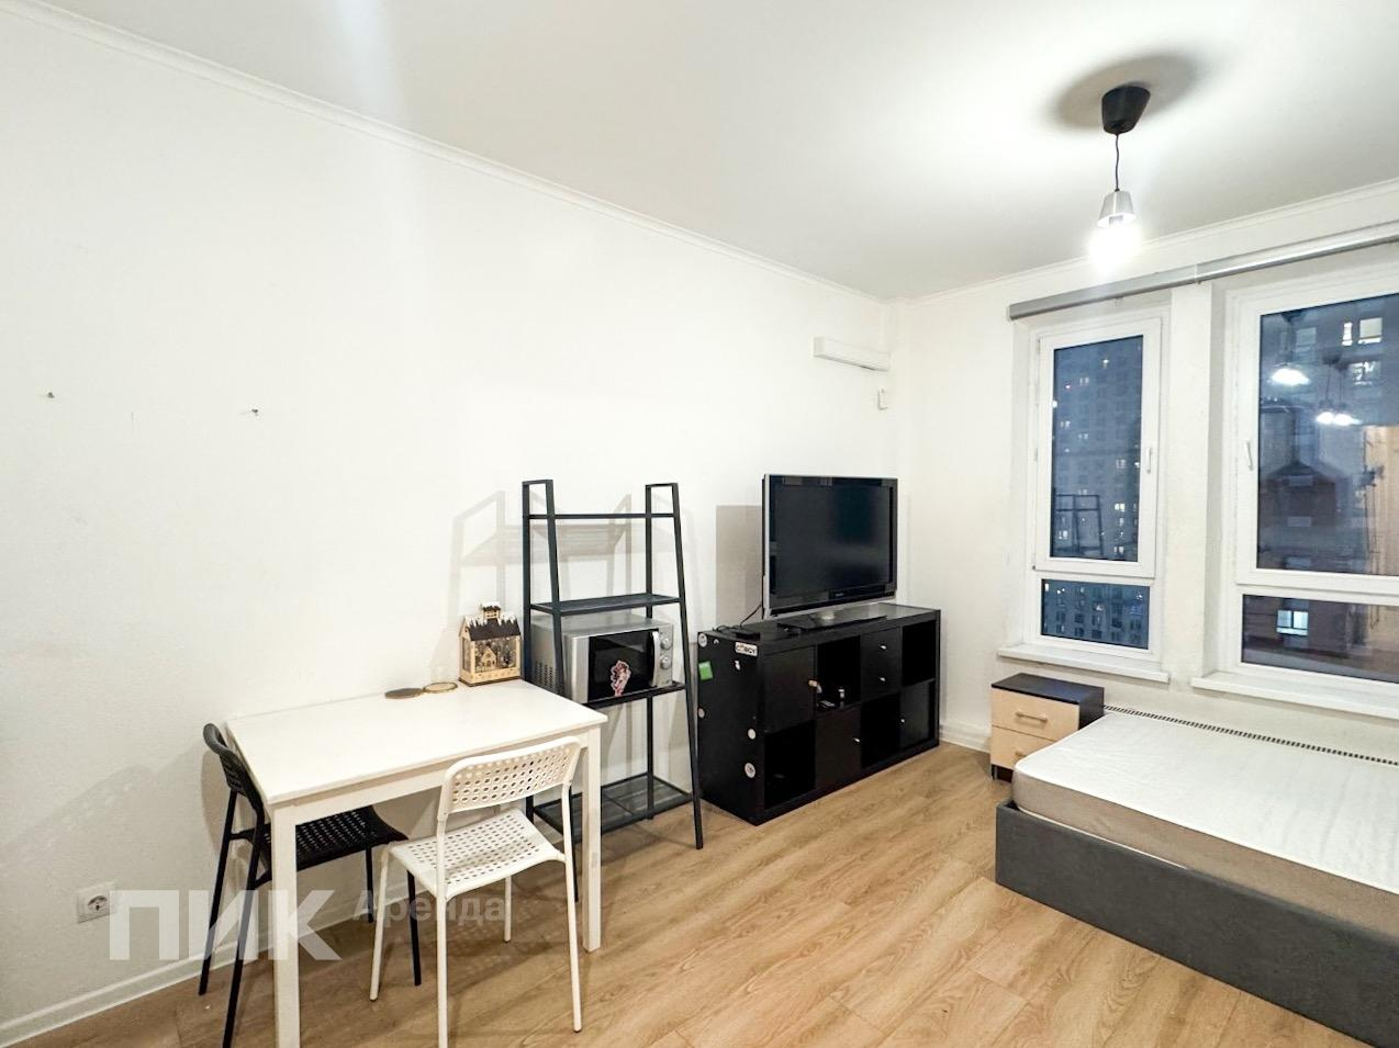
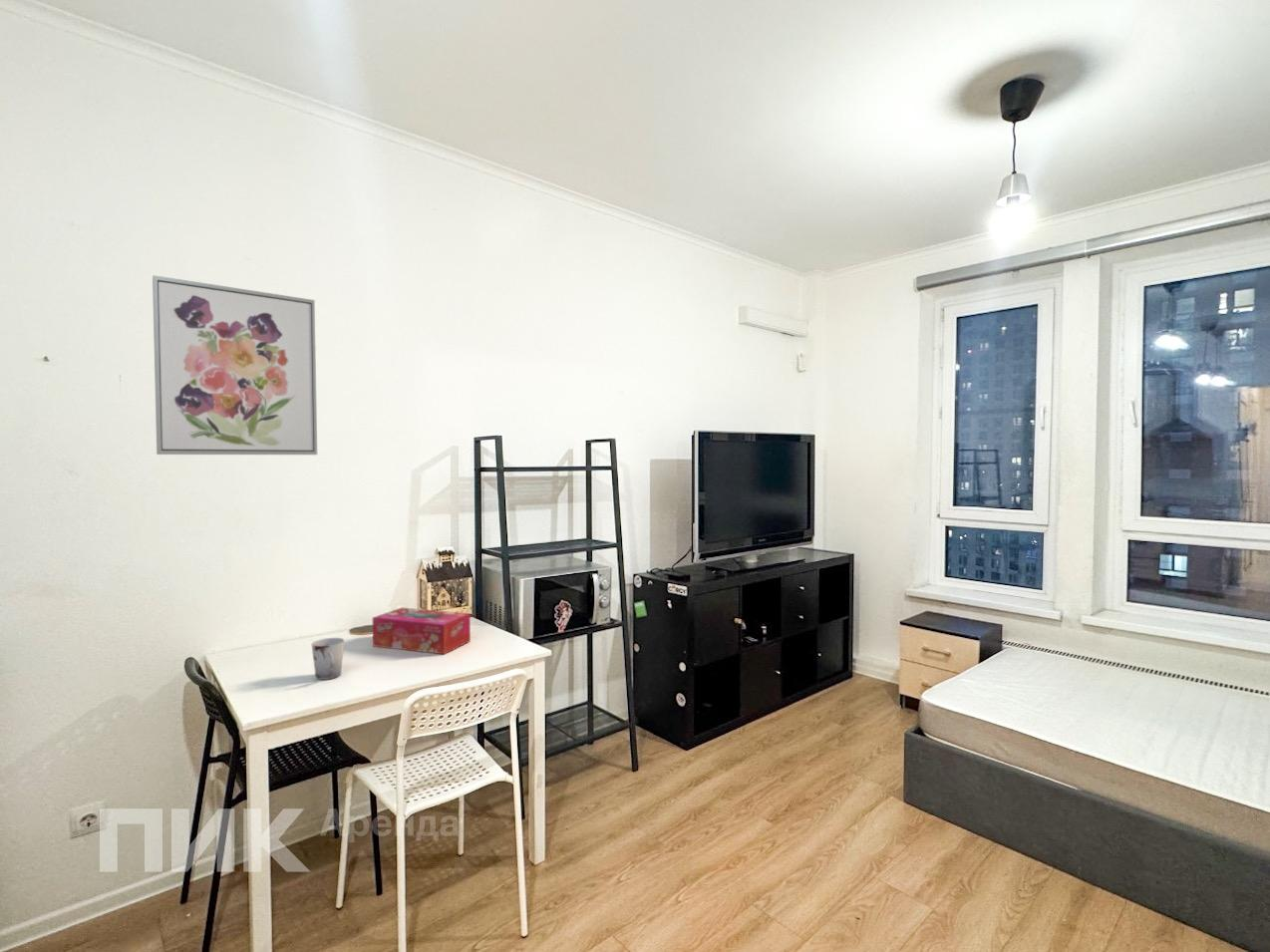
+ tissue box [372,607,472,655]
+ wall art [152,274,318,456]
+ cup [310,637,345,681]
